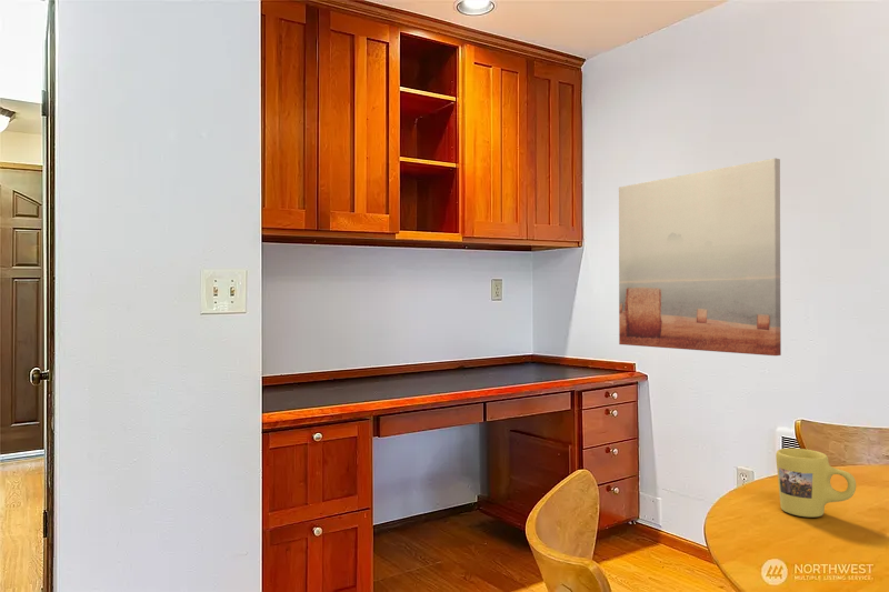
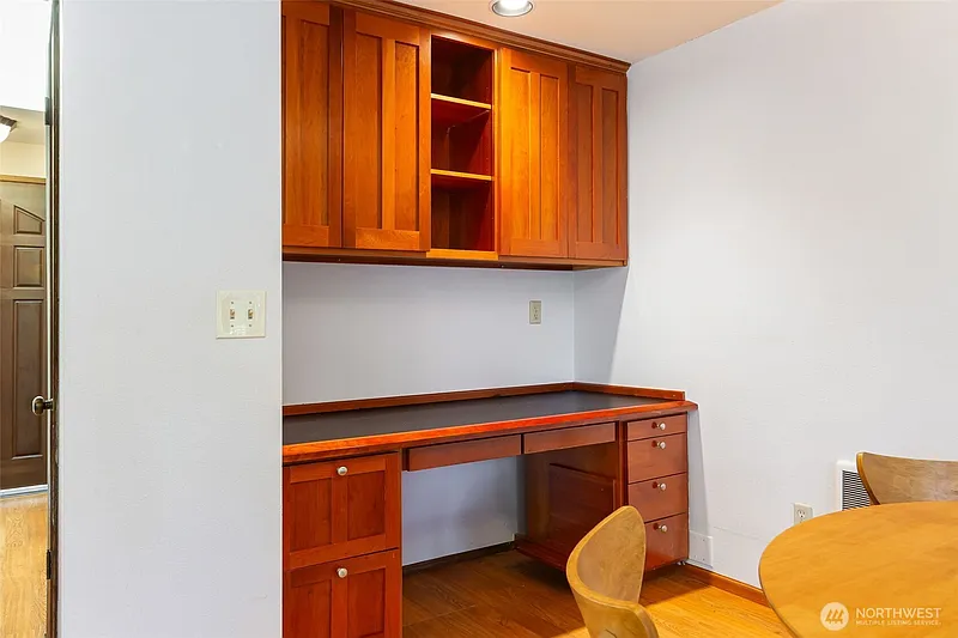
- wall art [618,157,782,357]
- mug [775,448,857,519]
